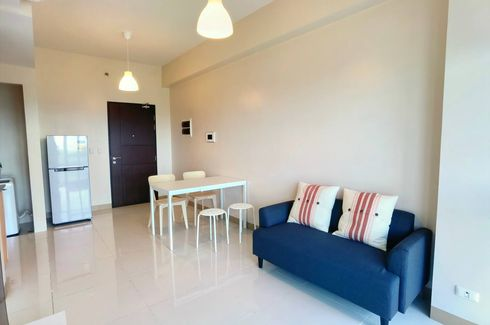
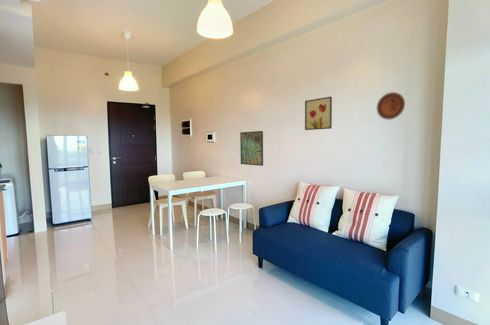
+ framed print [239,130,264,167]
+ wall art [304,96,333,131]
+ decorative plate [376,91,406,121]
